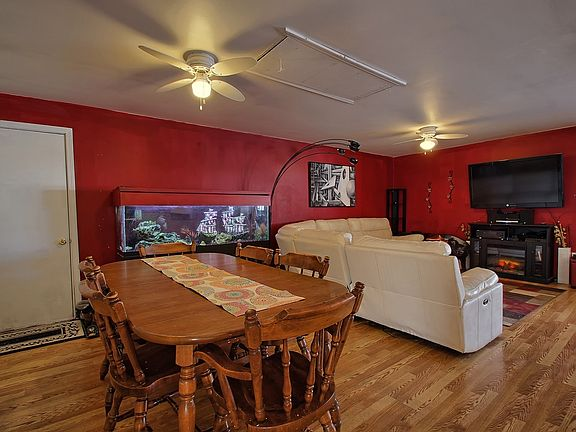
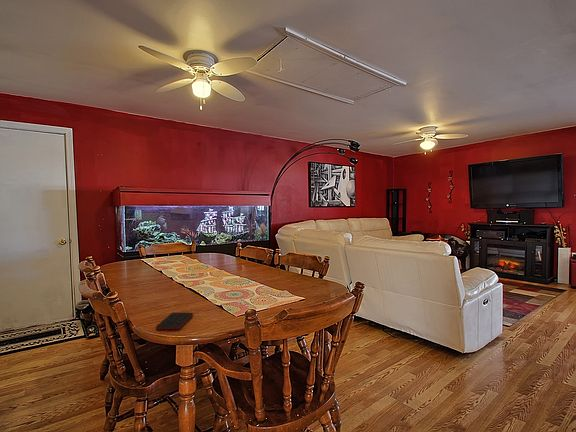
+ smartphone [155,312,194,330]
